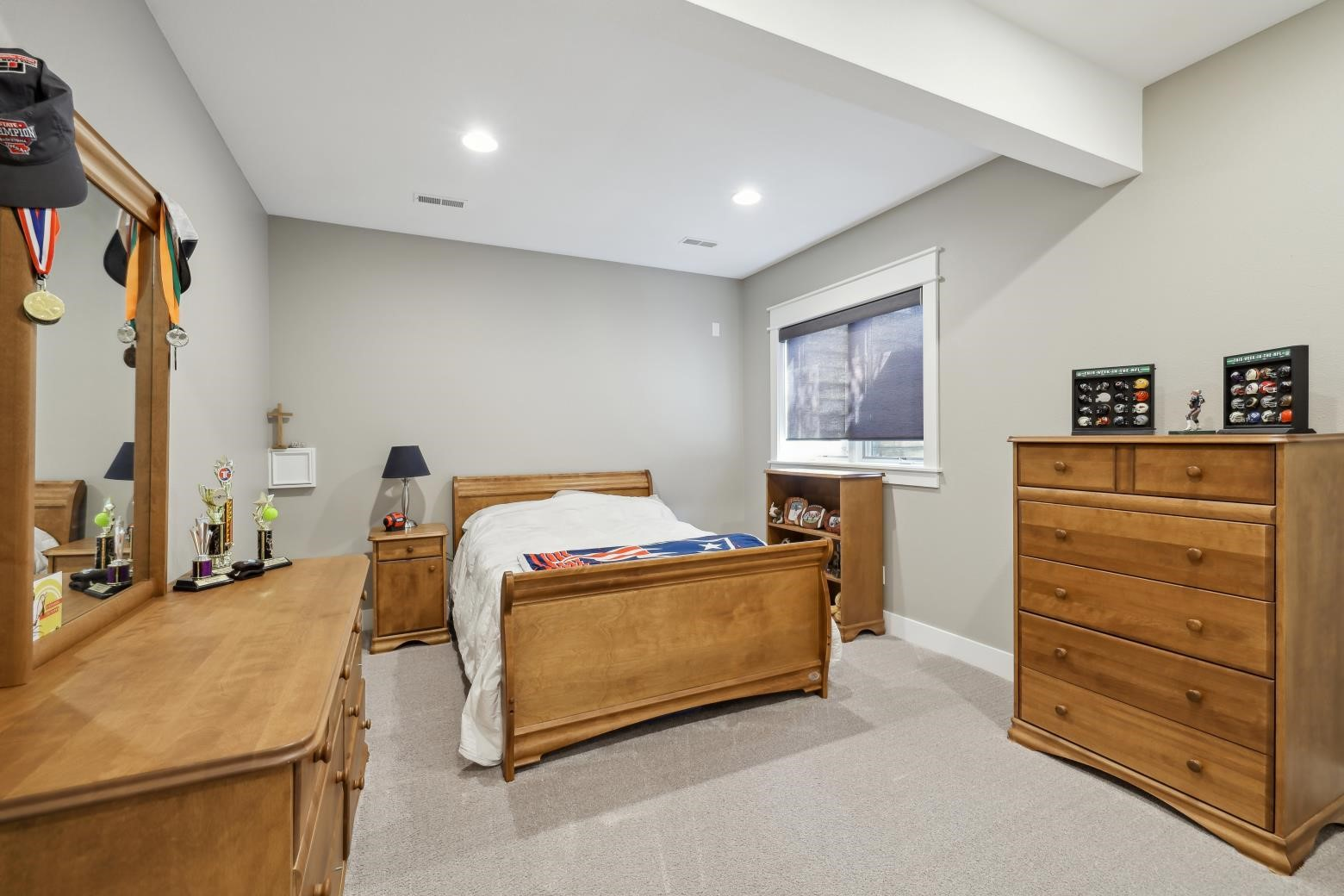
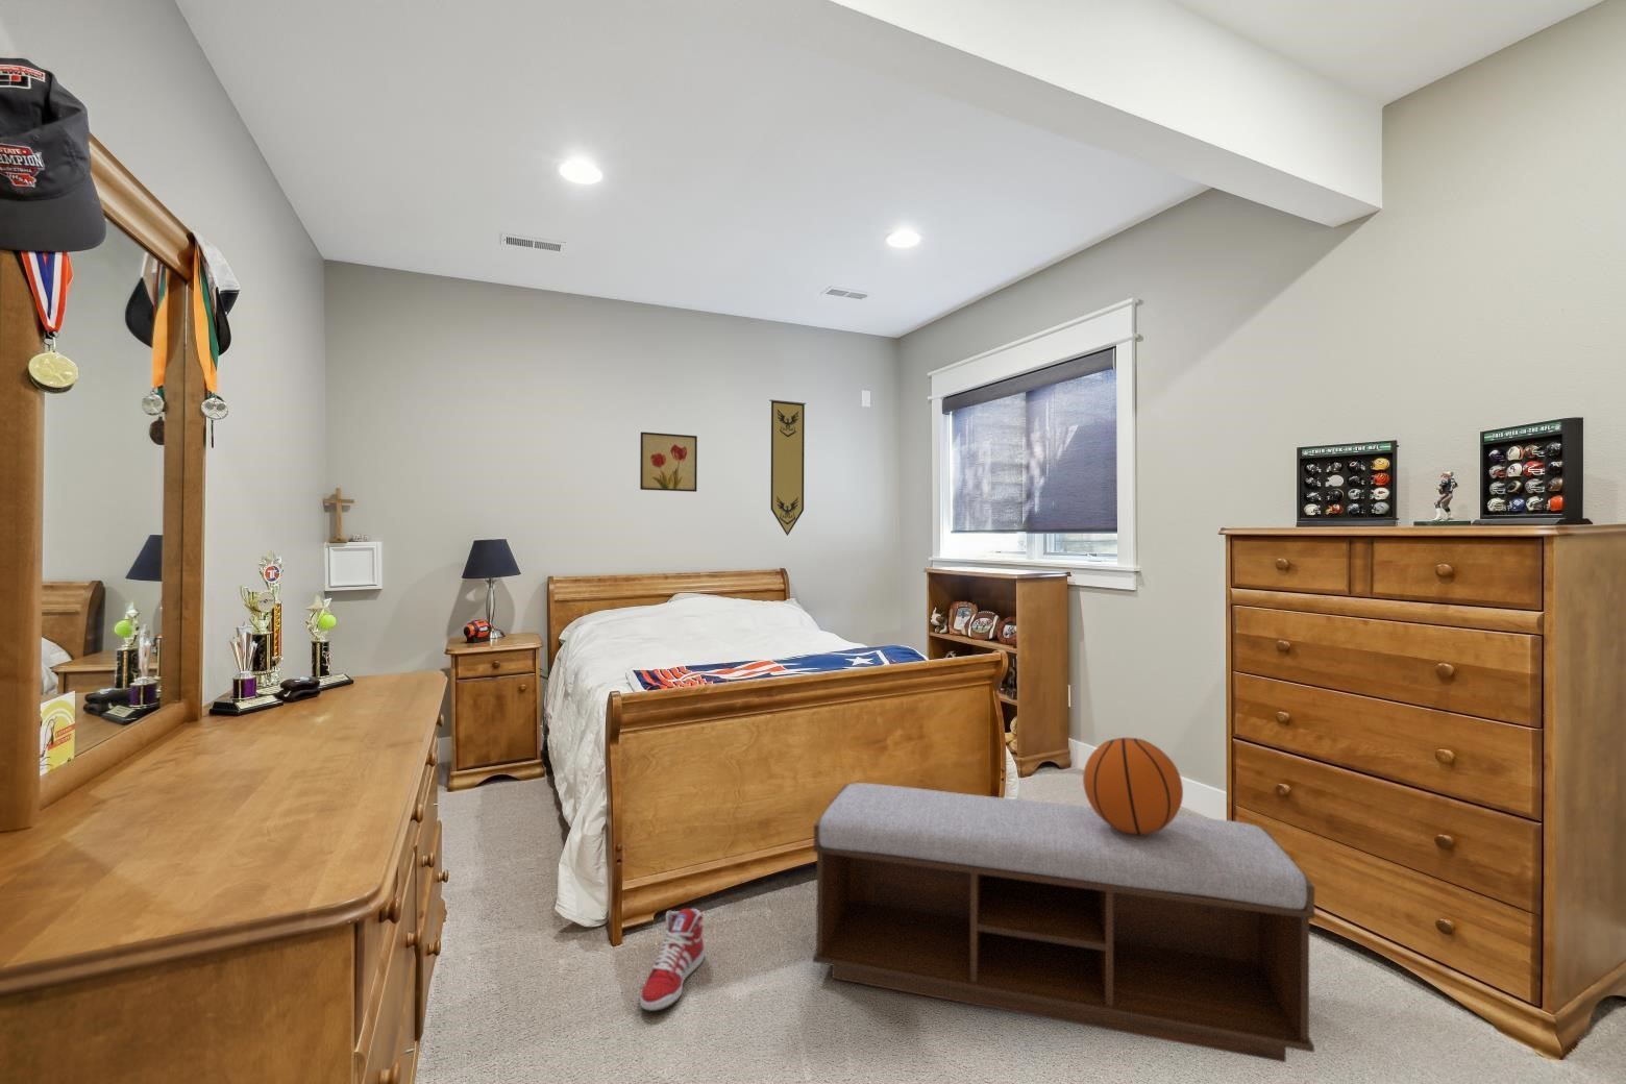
+ sneaker [639,907,705,1013]
+ basketball [1082,737,1184,834]
+ wall art [639,431,698,494]
+ bench [812,782,1315,1063]
+ pennant [768,399,807,537]
